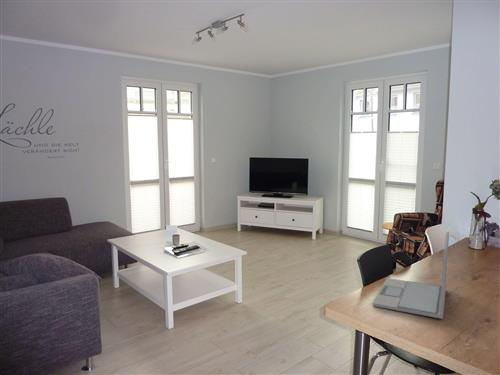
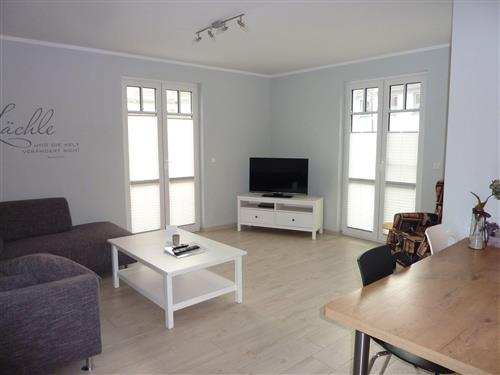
- laptop [372,231,450,320]
